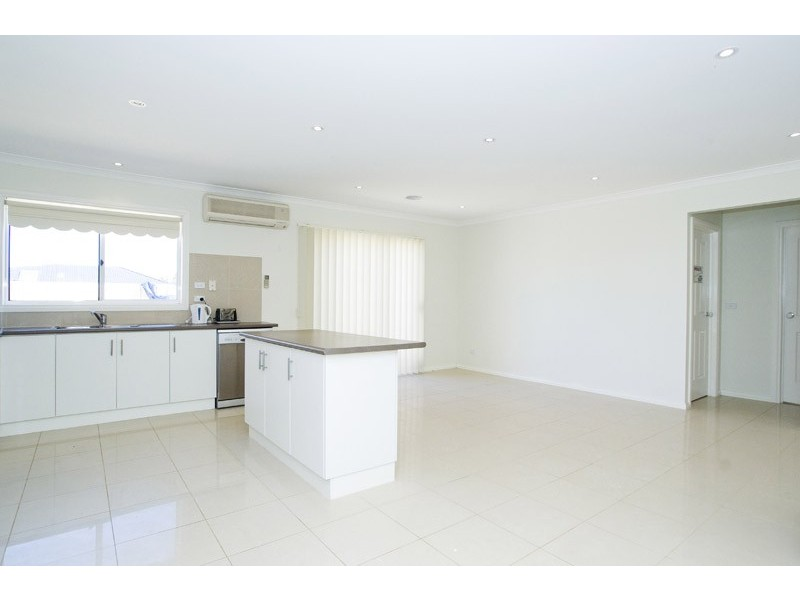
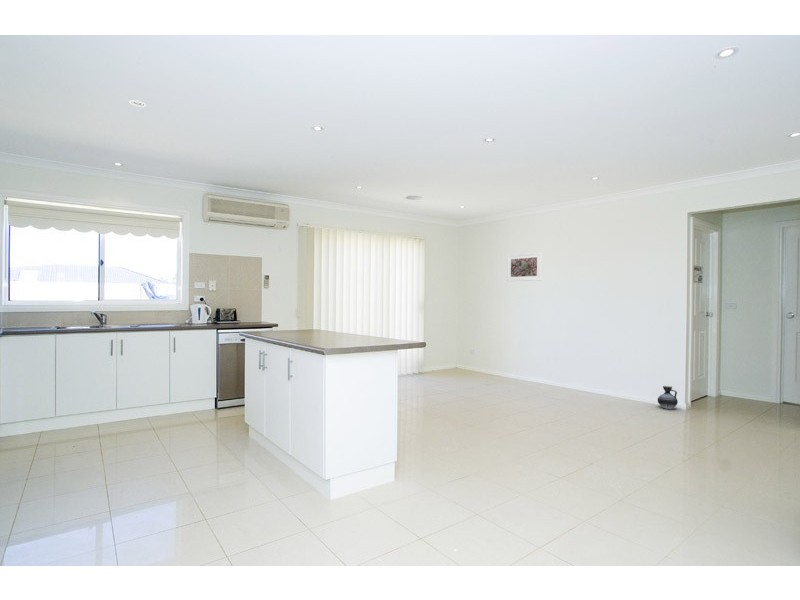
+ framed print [506,251,543,282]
+ ceramic jug [657,385,679,410]
